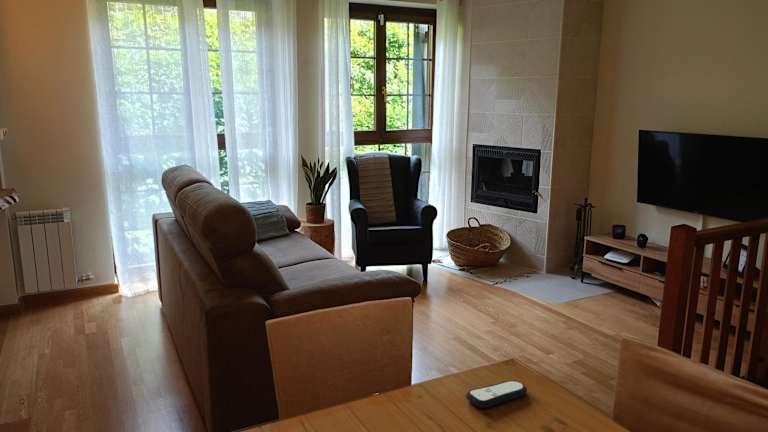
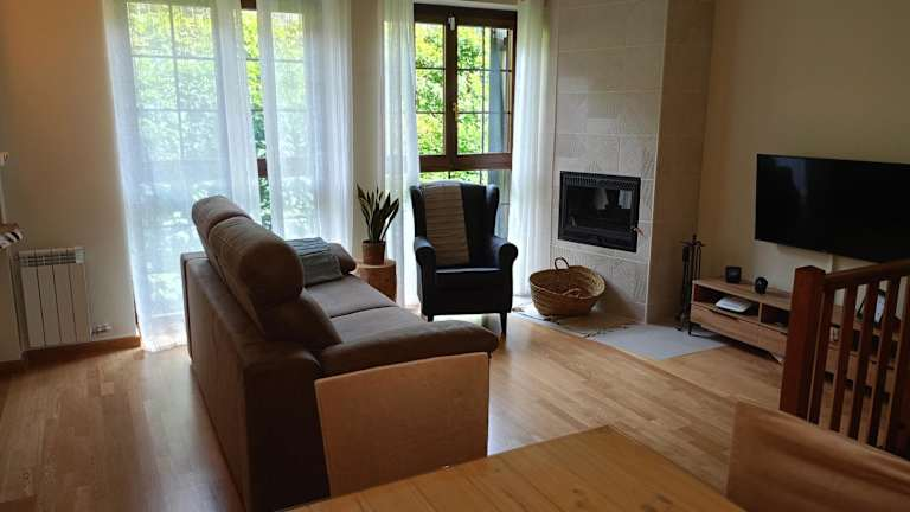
- remote control [465,380,528,409]
